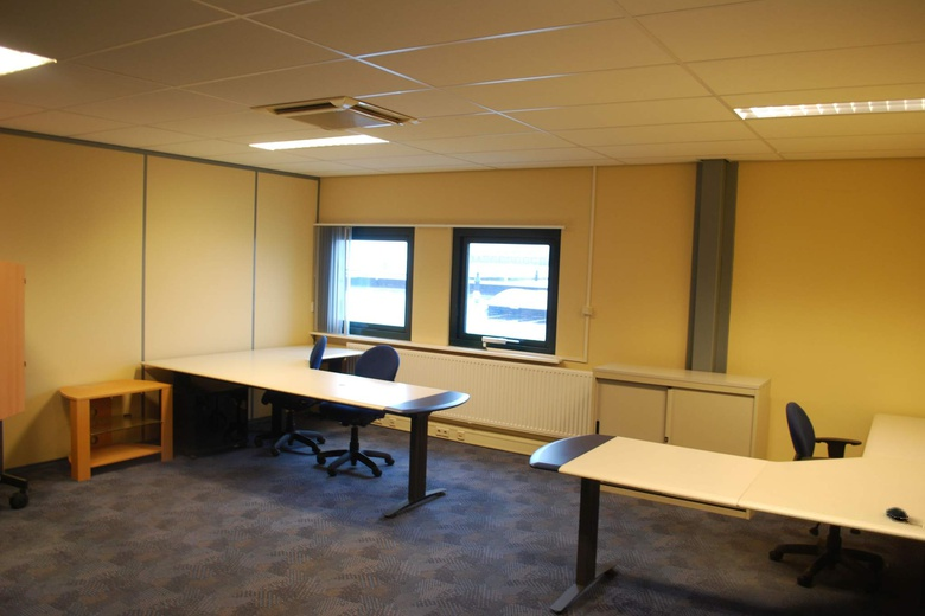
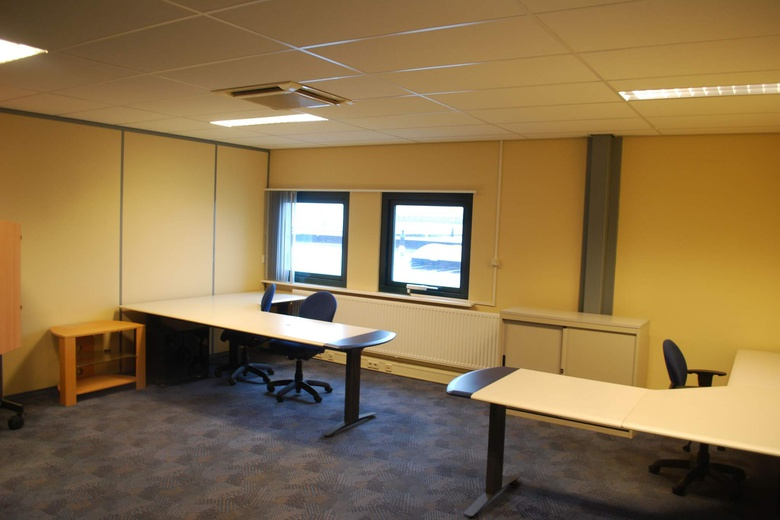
- computer mouse [885,506,921,527]
